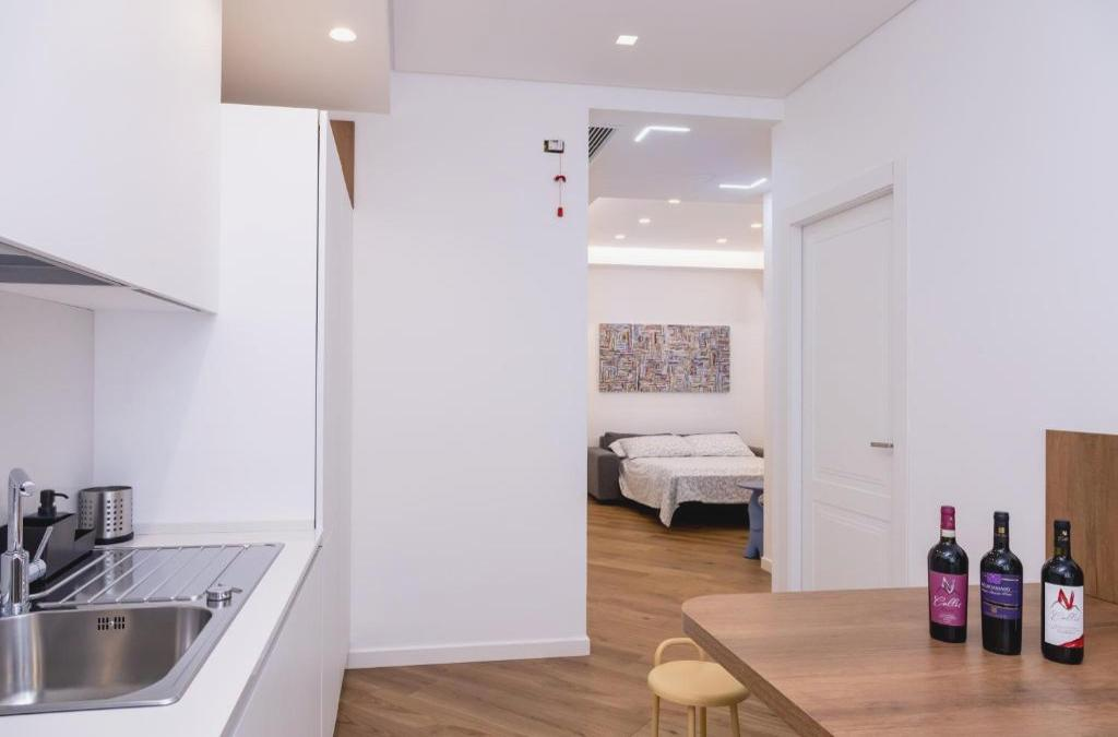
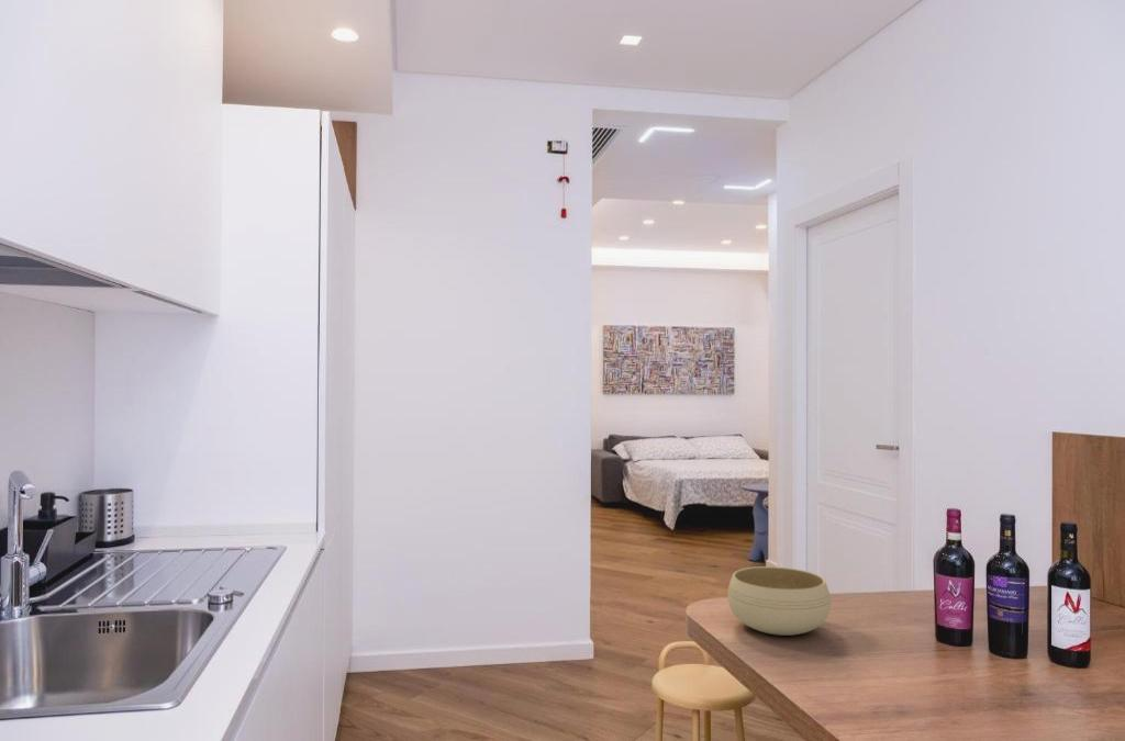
+ bowl [726,565,832,637]
